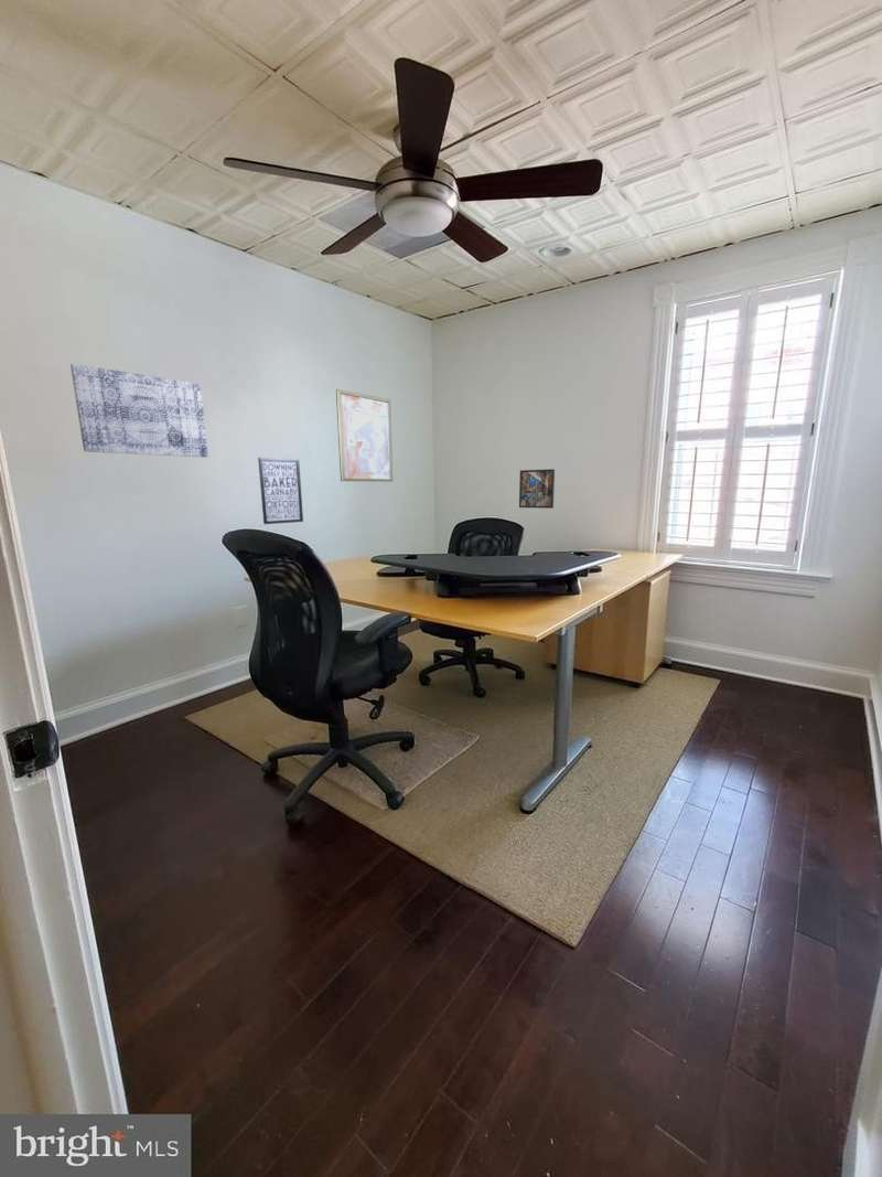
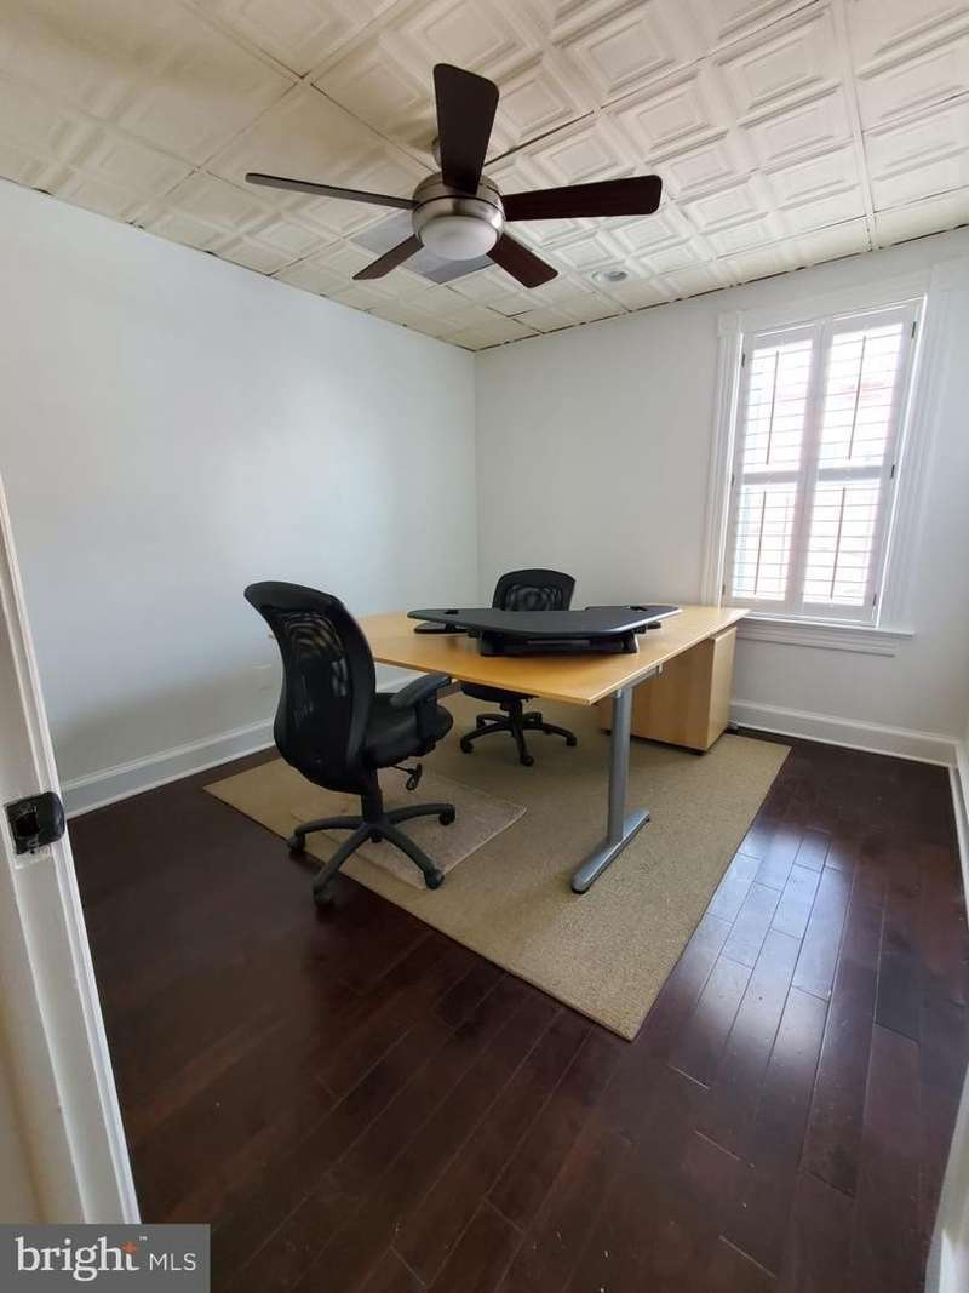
- wall art [335,388,394,483]
- wall art [69,363,208,458]
- wall art [257,457,304,525]
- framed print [518,468,556,510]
